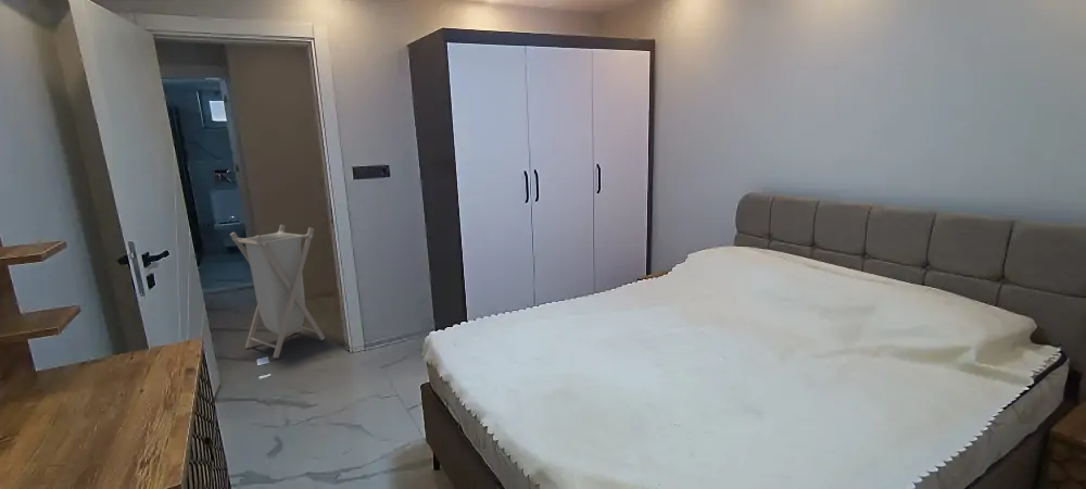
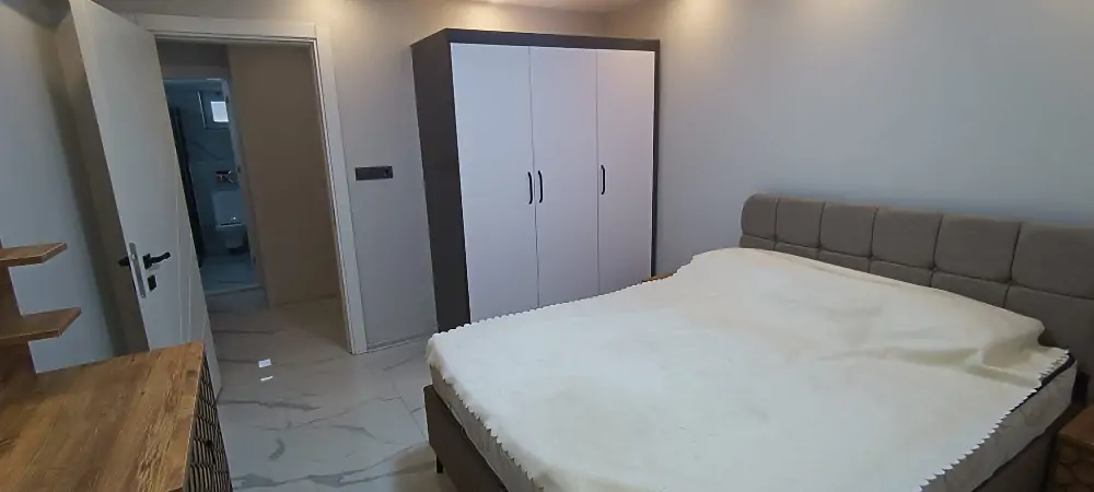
- laundry hamper [229,224,326,359]
